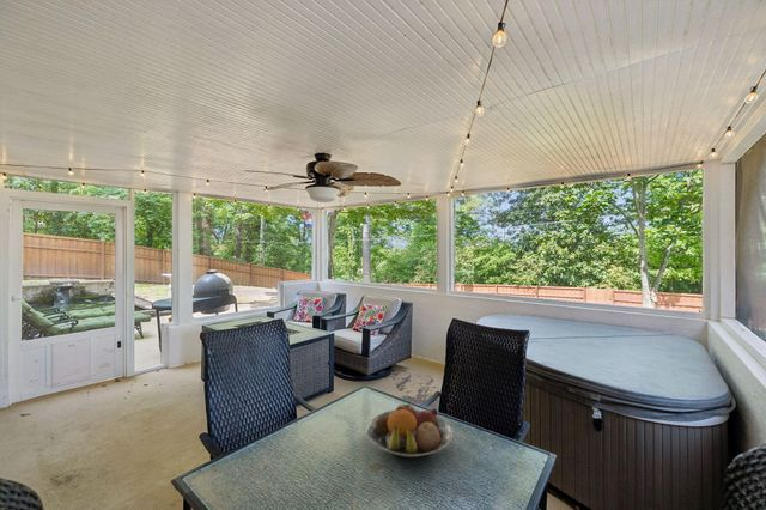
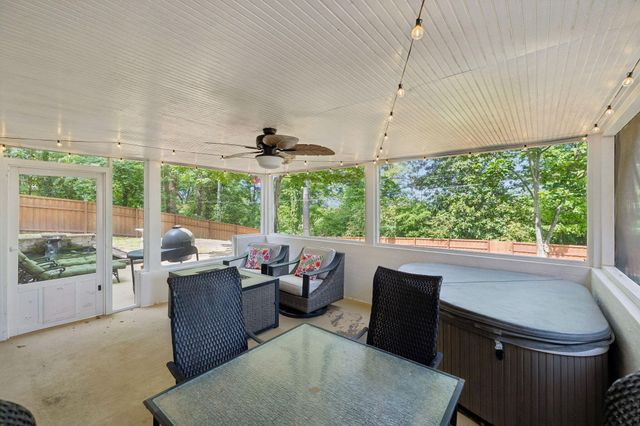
- fruit bowl [365,401,454,459]
